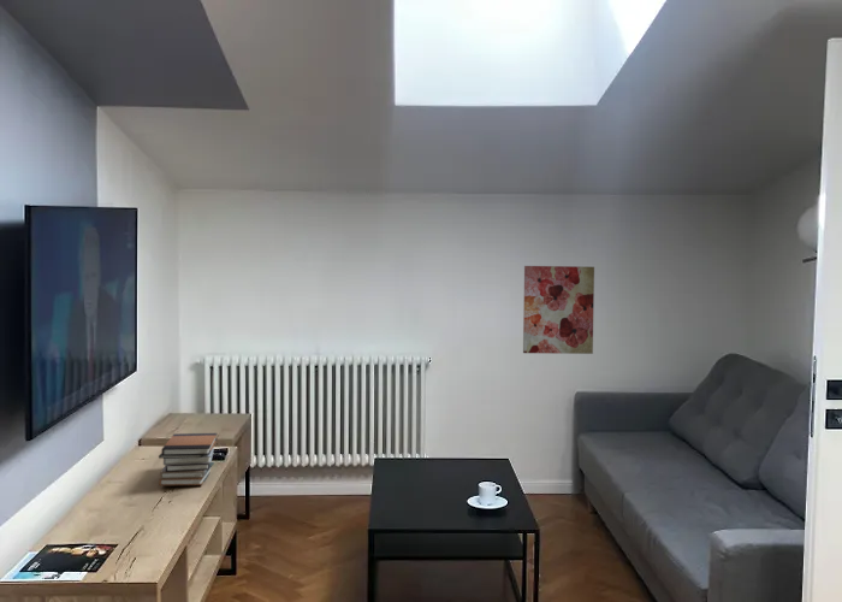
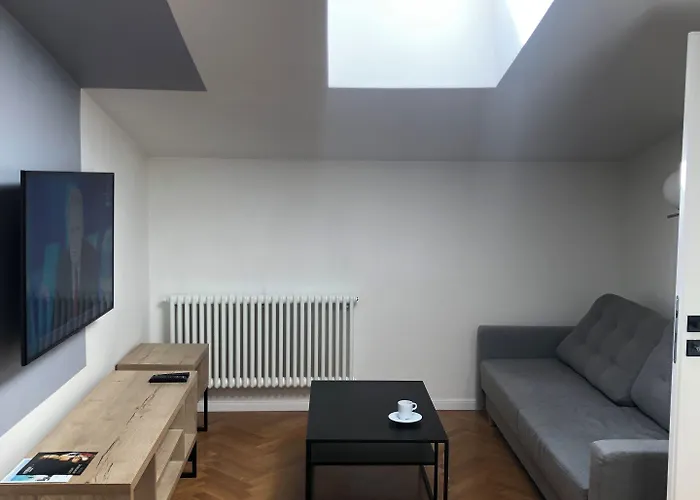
- wall art [522,265,595,355]
- book stack [158,432,218,486]
